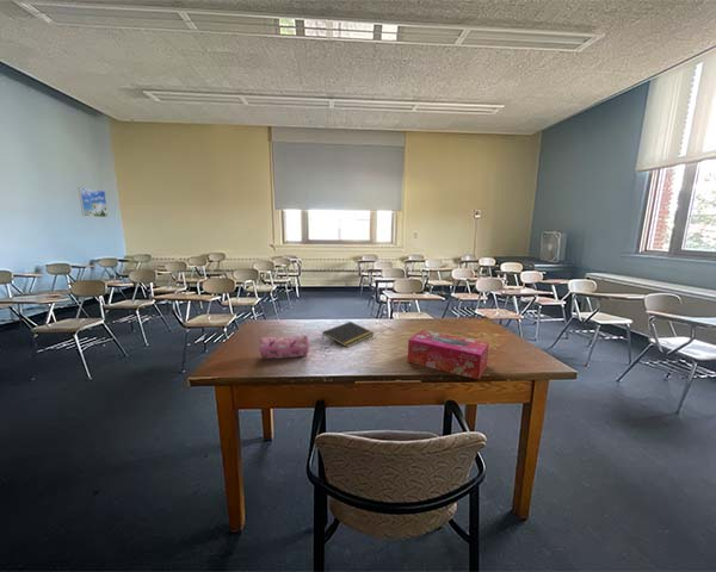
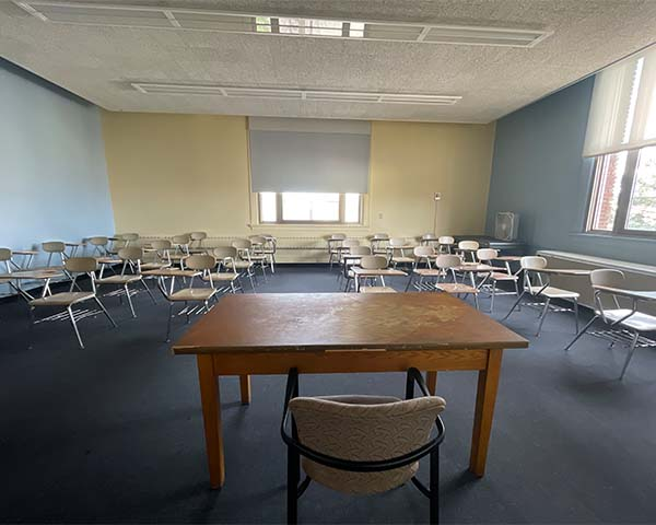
- tissue box [407,329,490,380]
- pencil case [258,334,310,360]
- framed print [78,186,109,218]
- notepad [321,321,376,348]
